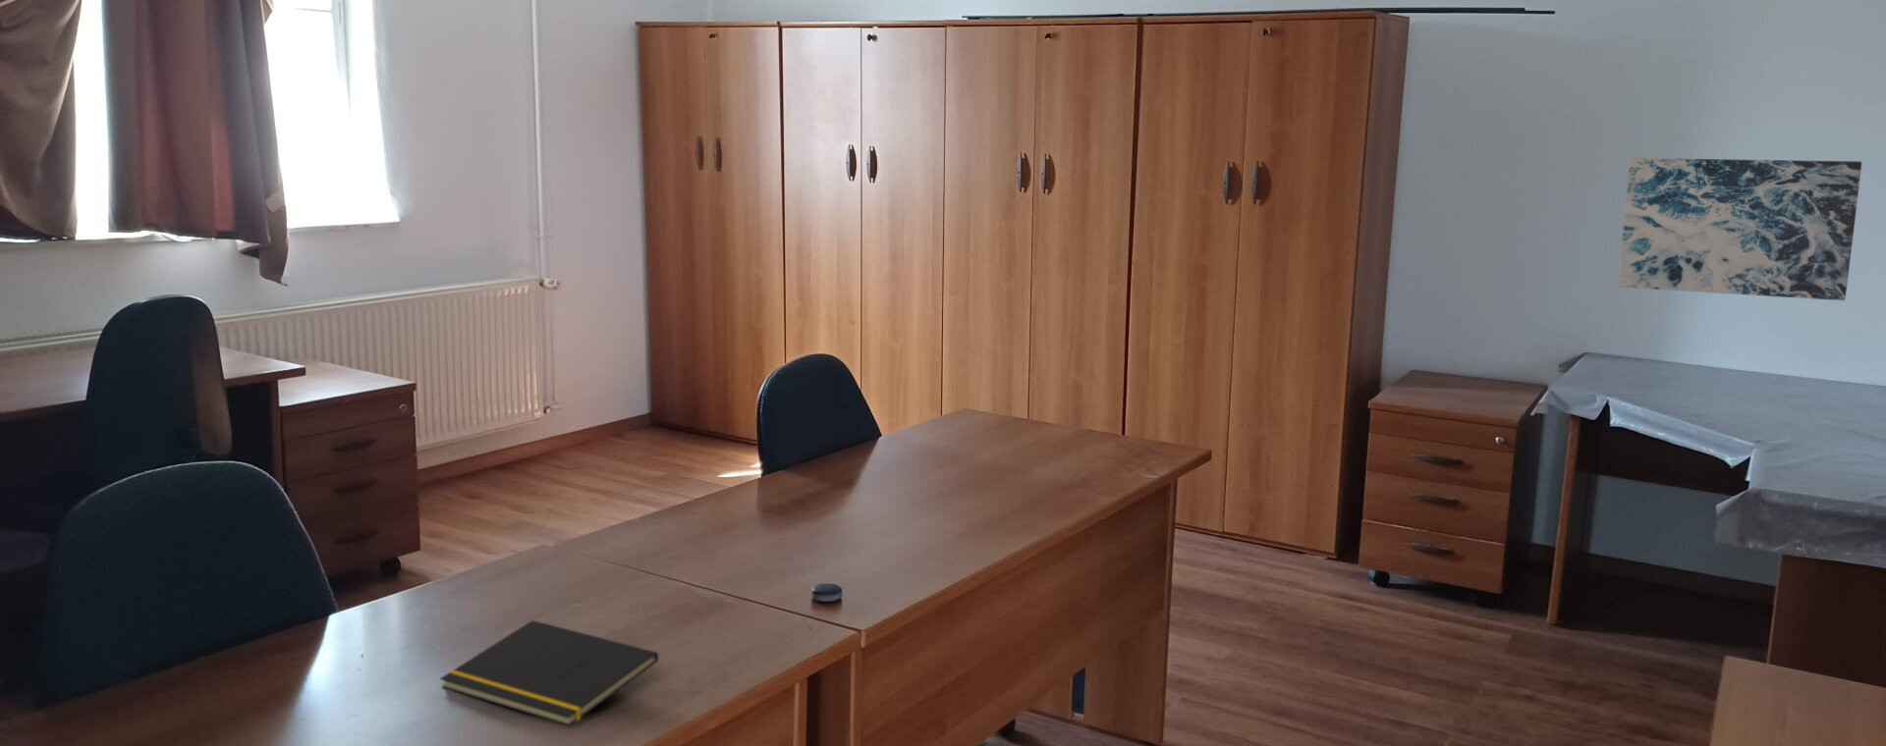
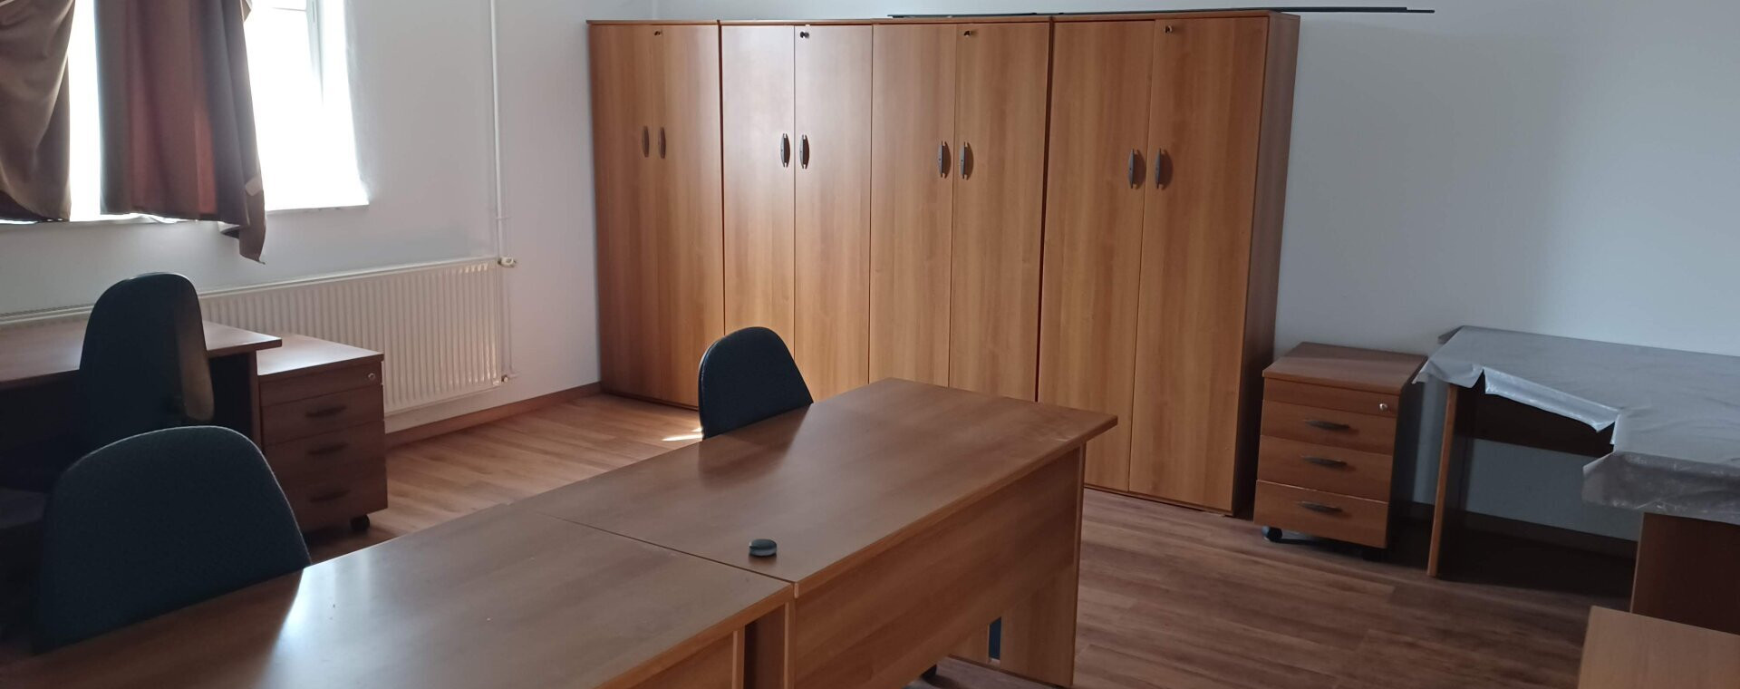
- wall art [1617,157,1862,302]
- notepad [439,620,659,727]
